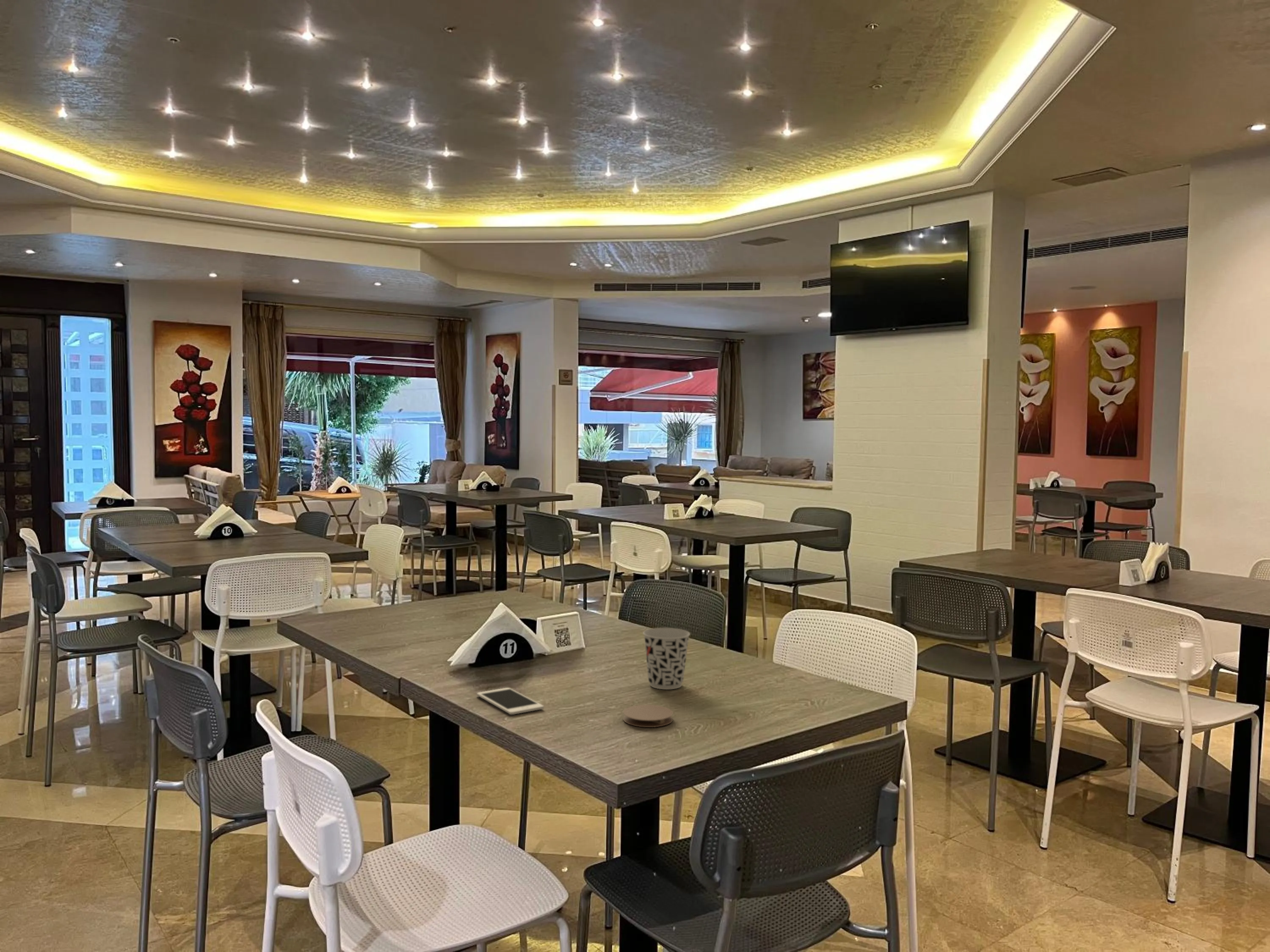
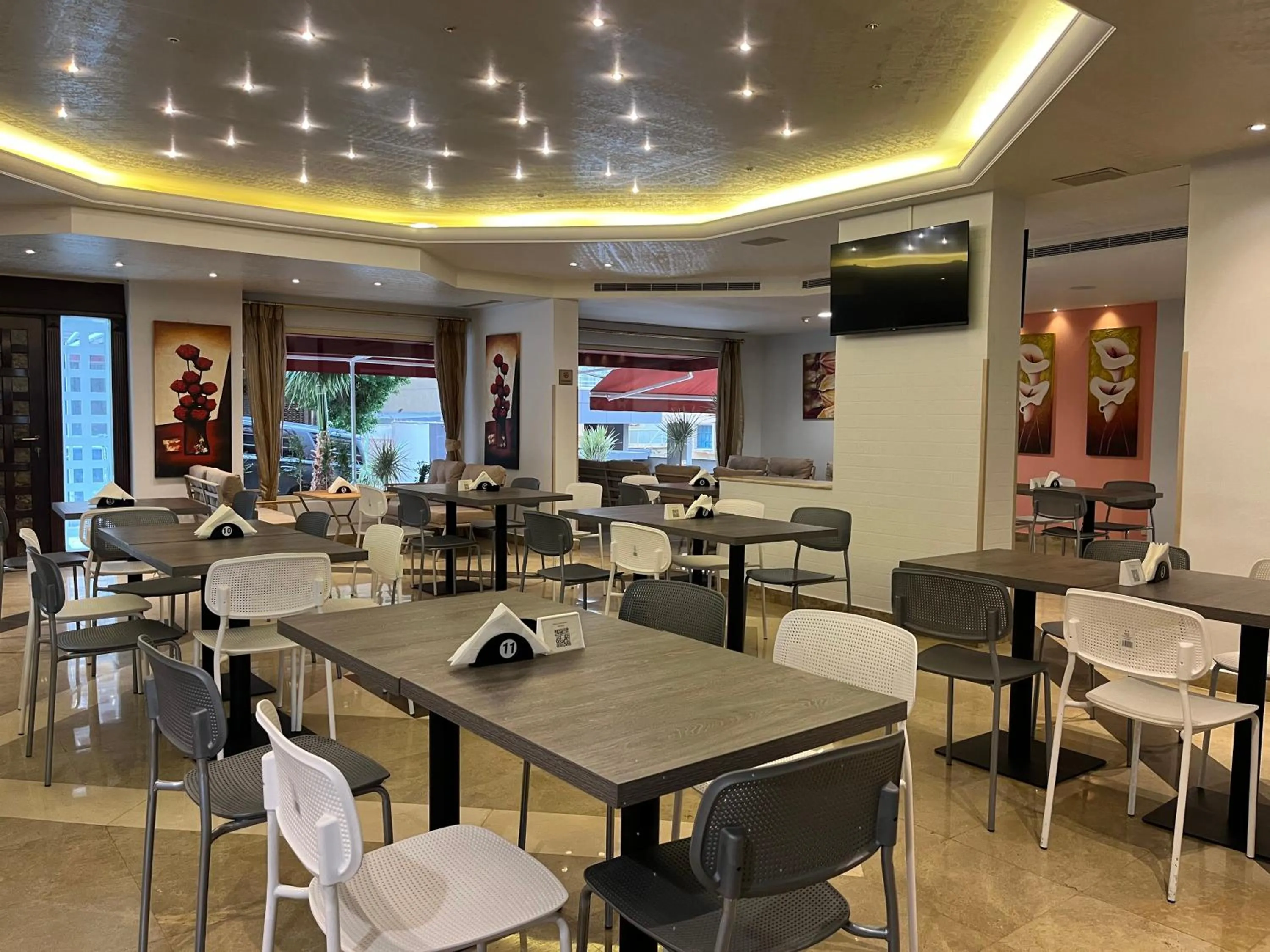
- coaster [623,704,674,728]
- cell phone [476,687,544,715]
- cup [643,627,690,690]
